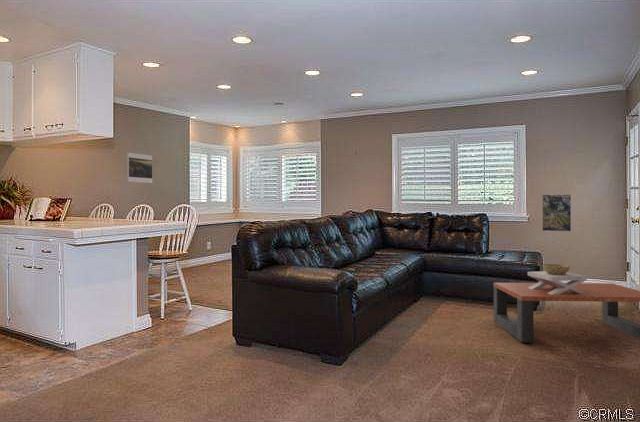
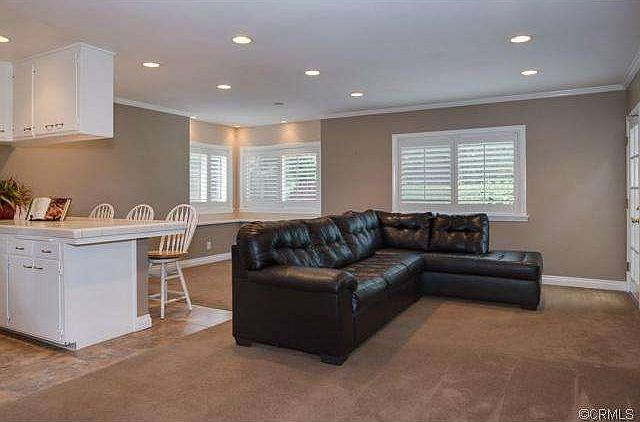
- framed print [541,193,572,232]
- decorative bowl [527,263,588,295]
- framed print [126,152,154,184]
- coffee table [493,282,640,343]
